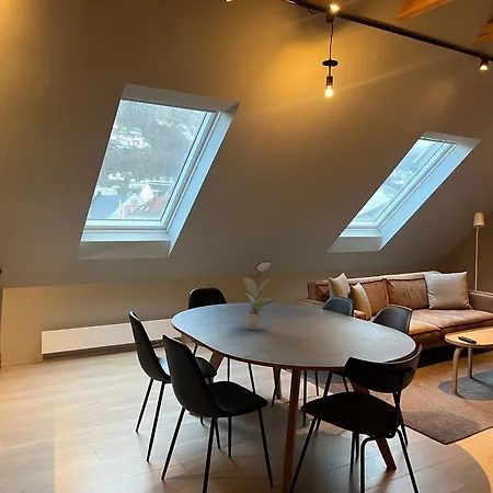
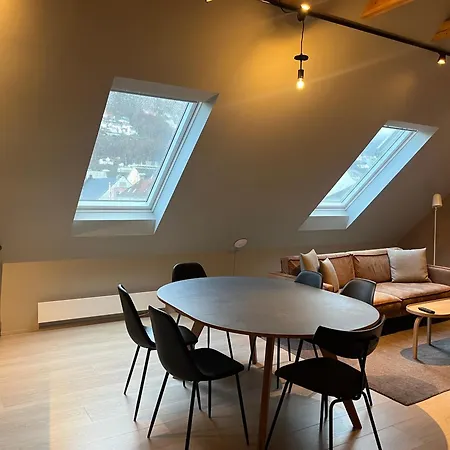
- potted plant [242,277,276,331]
